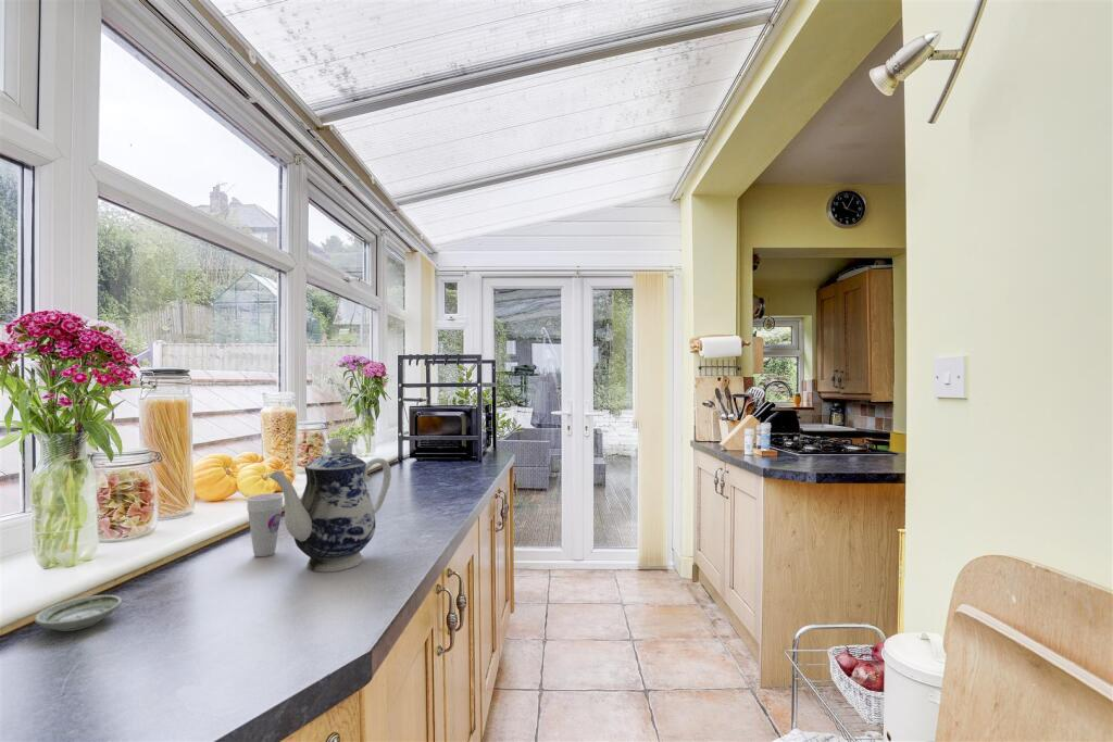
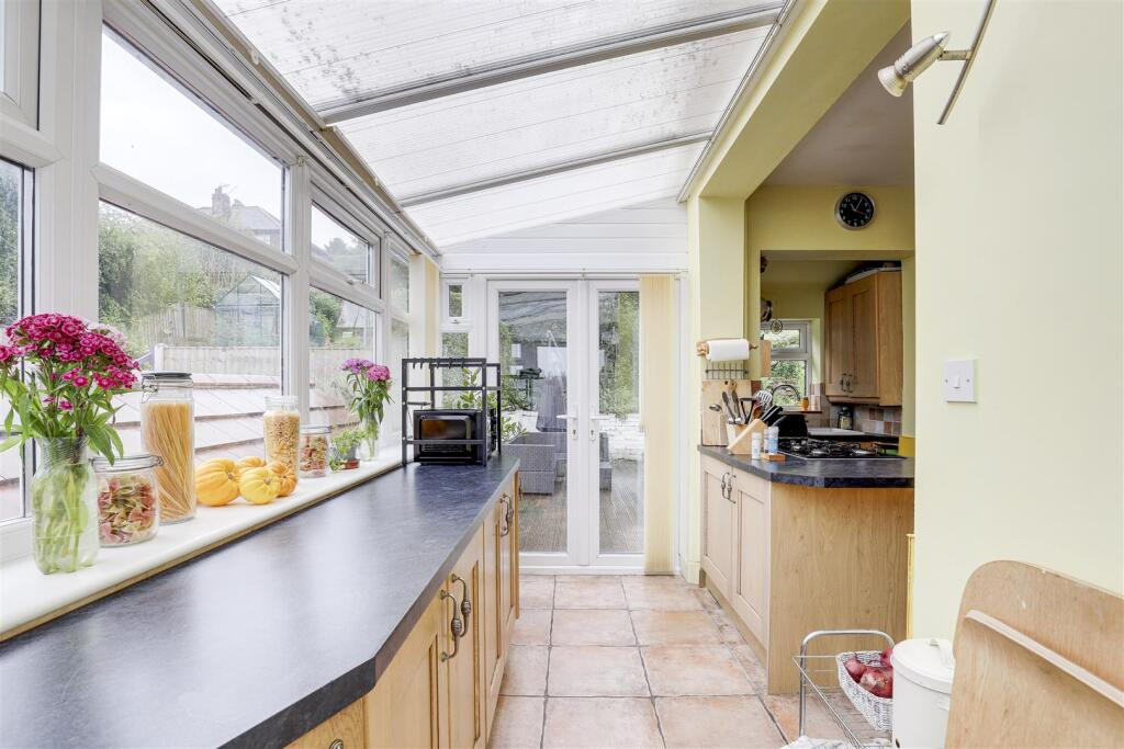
- saucer [34,594,123,632]
- cup [246,492,284,557]
- teapot [267,437,392,574]
